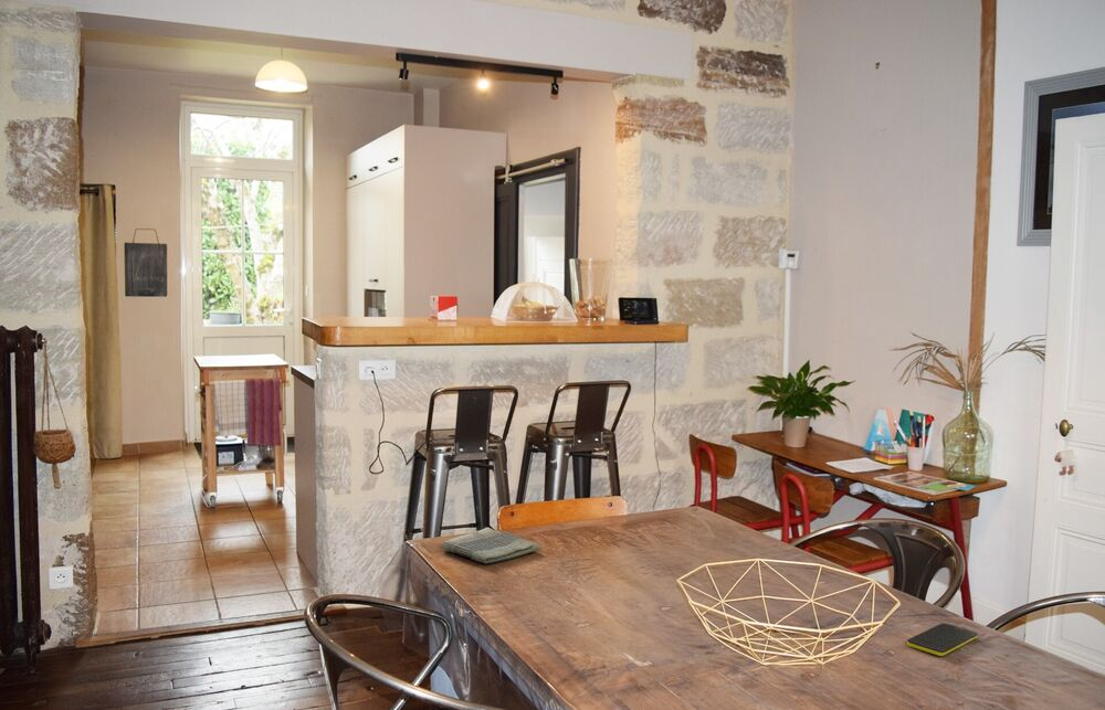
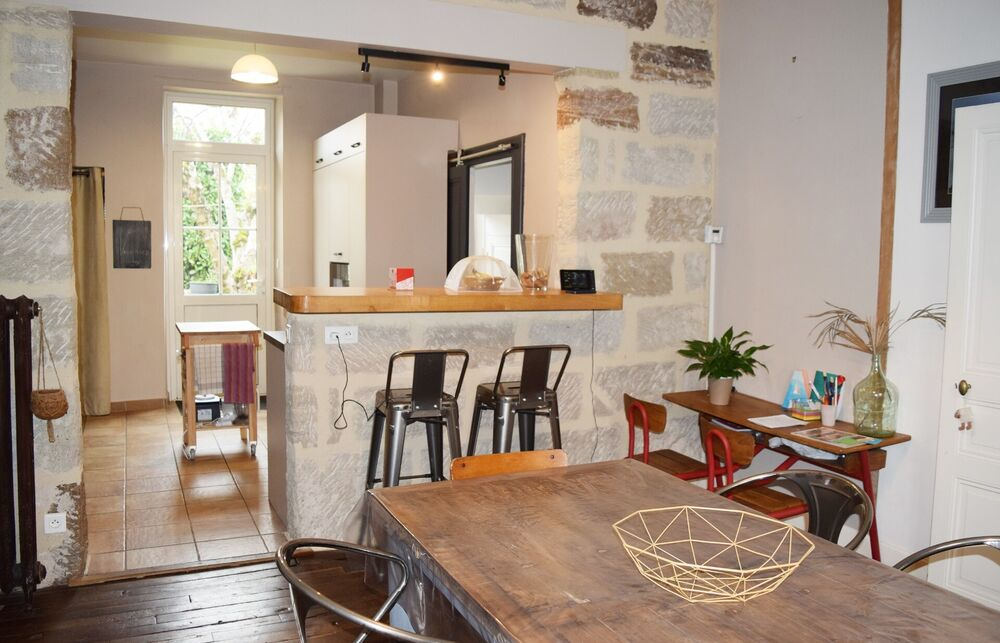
- smartphone [906,622,979,657]
- dish towel [440,527,541,564]
